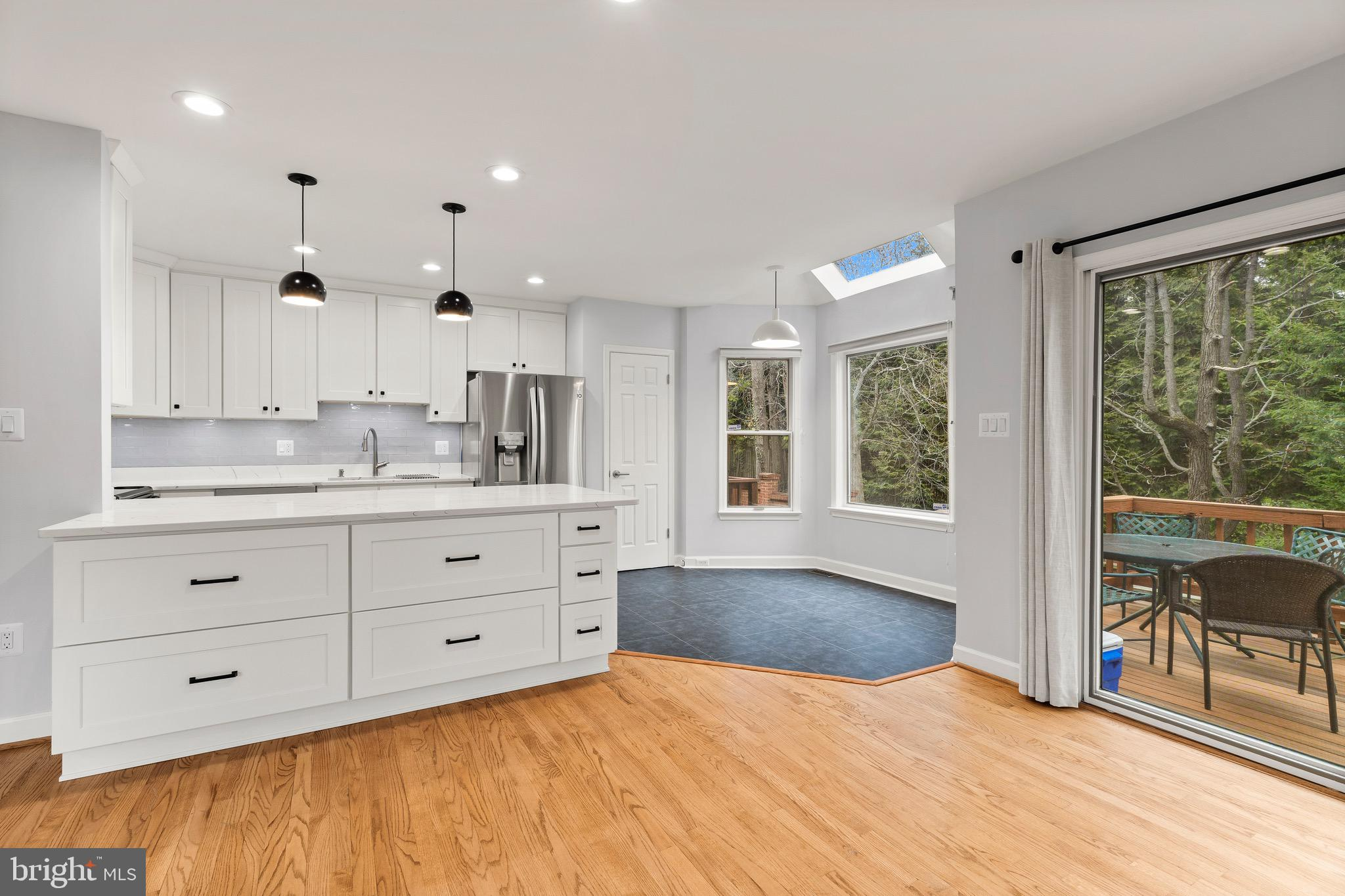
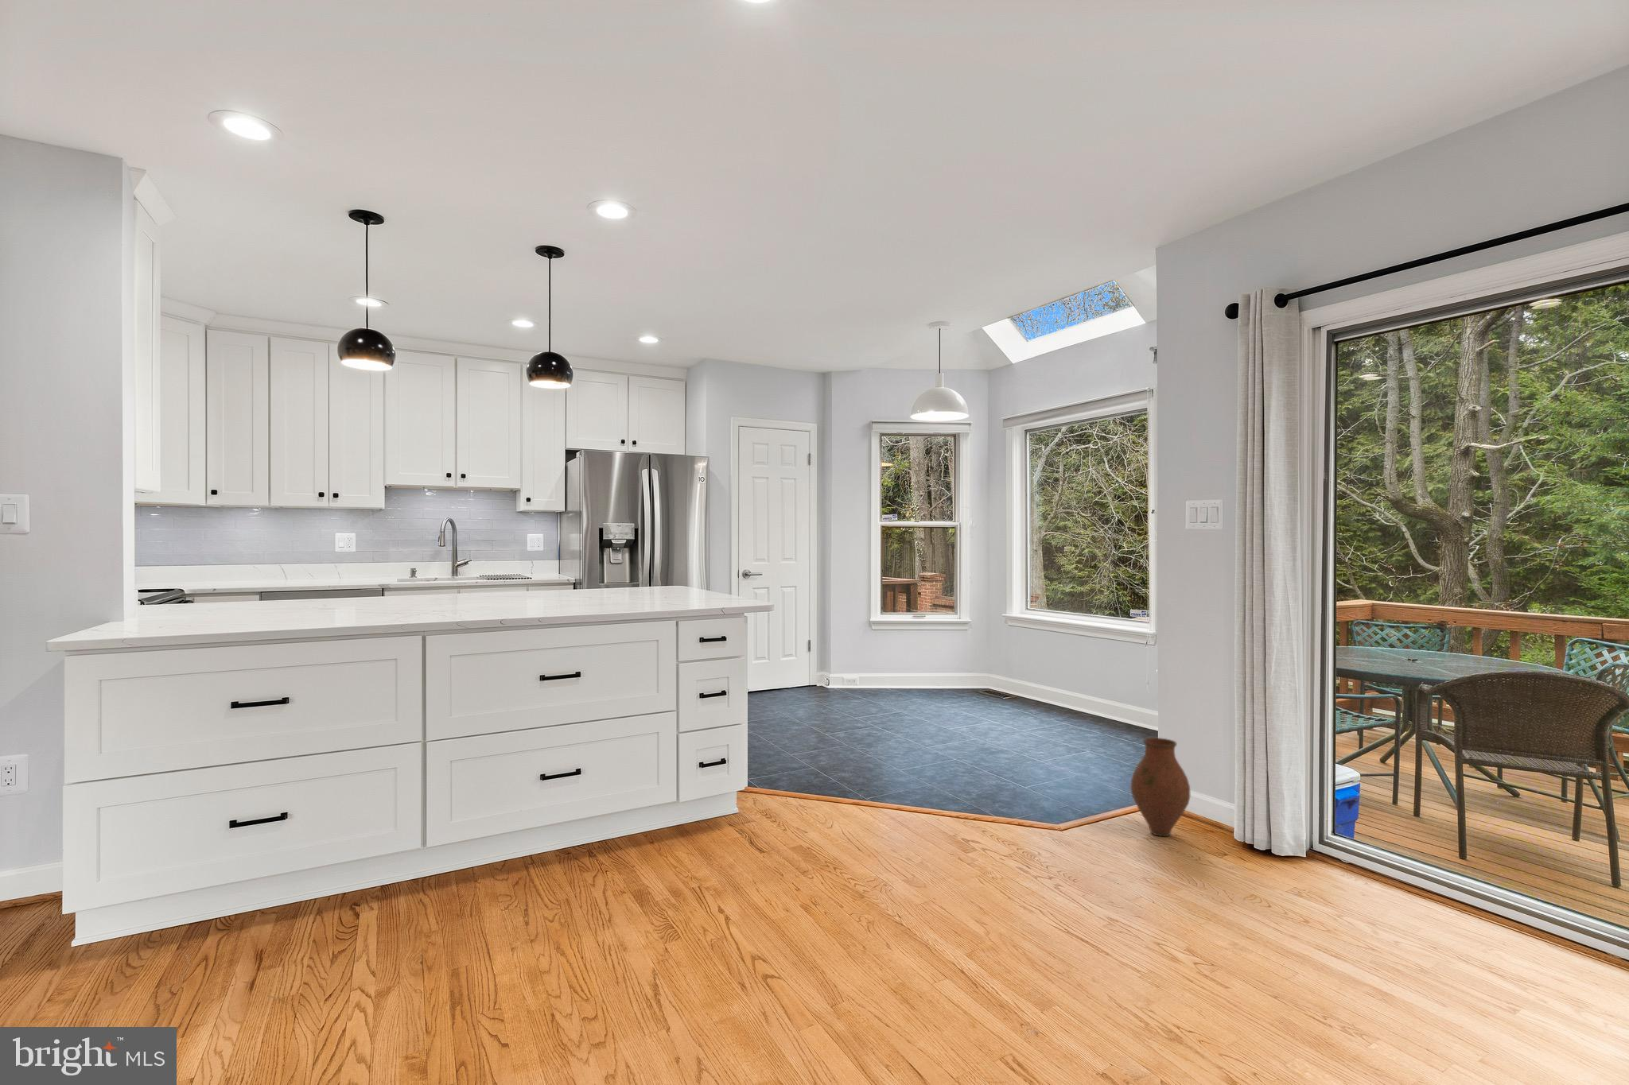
+ vase [1130,736,1191,837]
